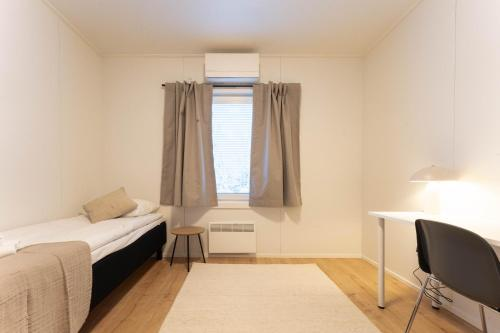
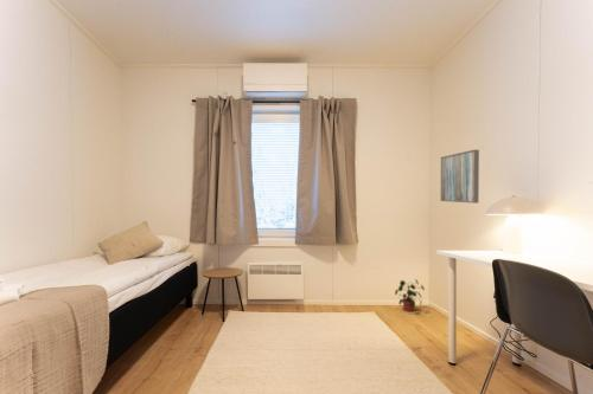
+ potted plant [394,278,426,312]
+ wall art [440,149,480,205]
